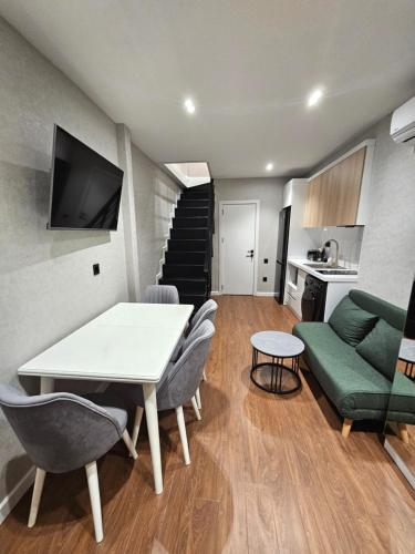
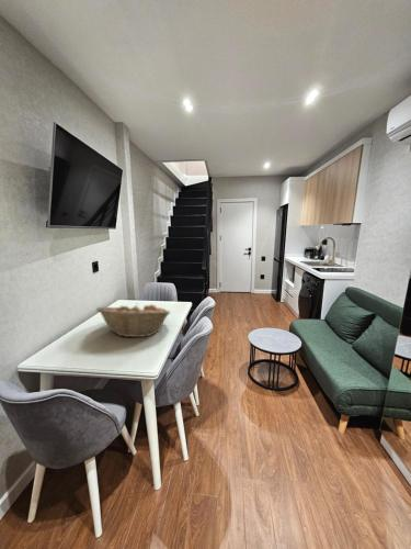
+ fruit basket [95,301,171,338]
